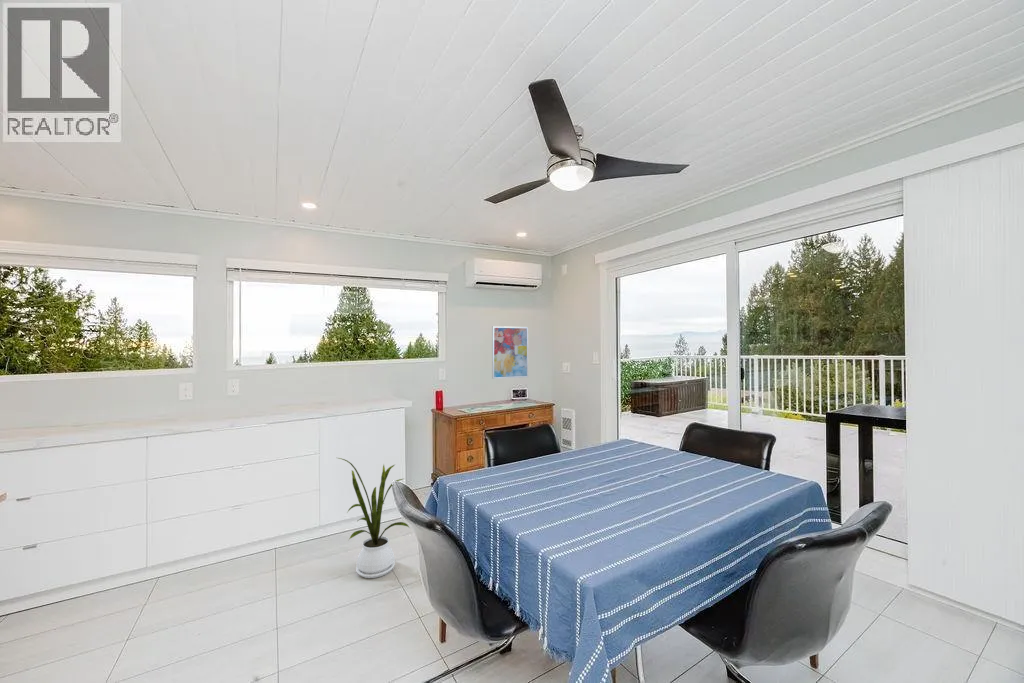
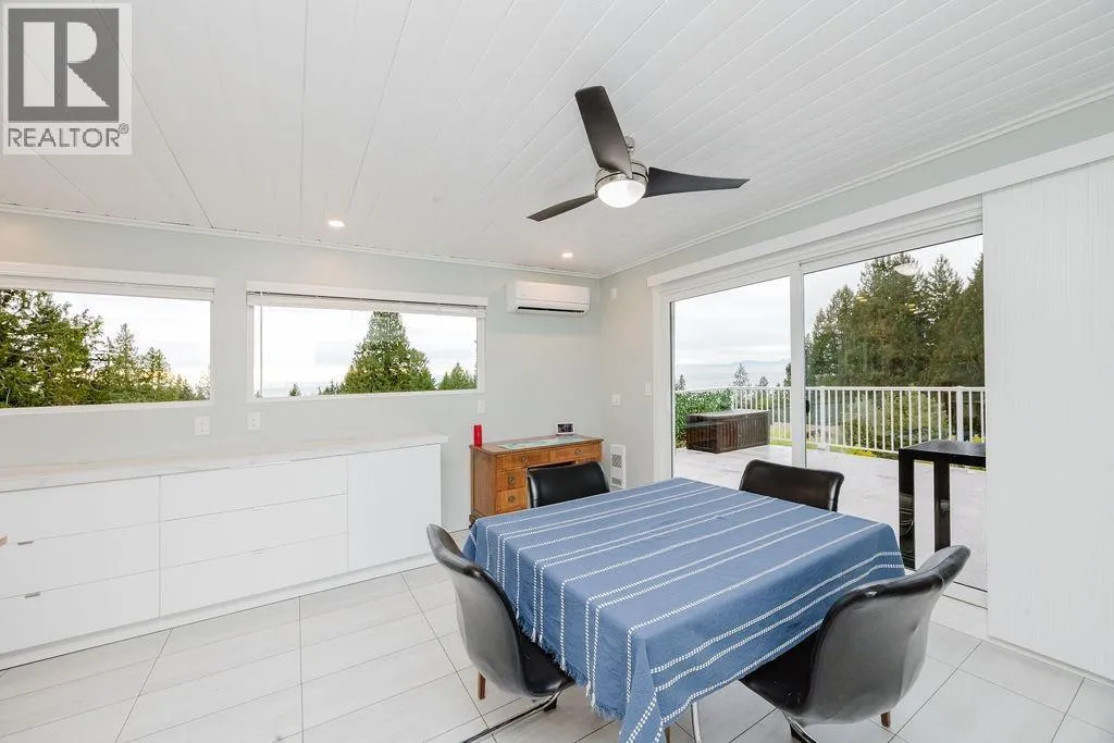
- house plant [337,457,410,579]
- wall art [491,325,529,380]
